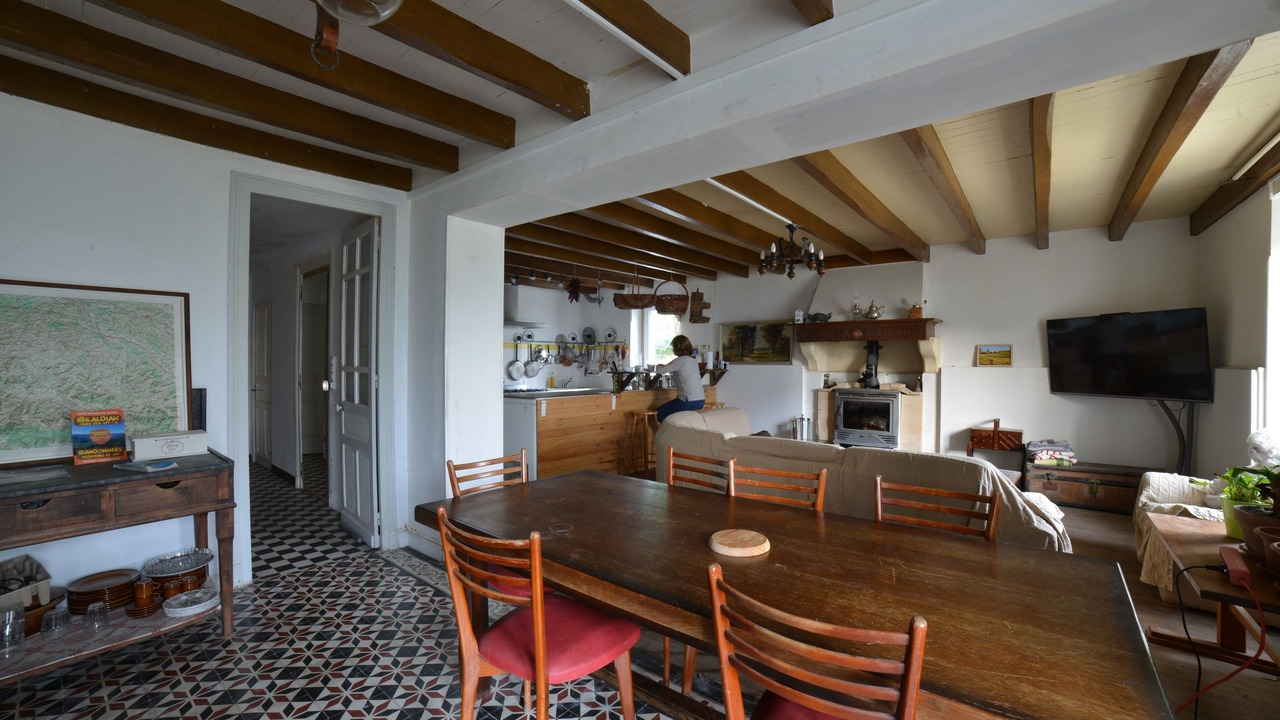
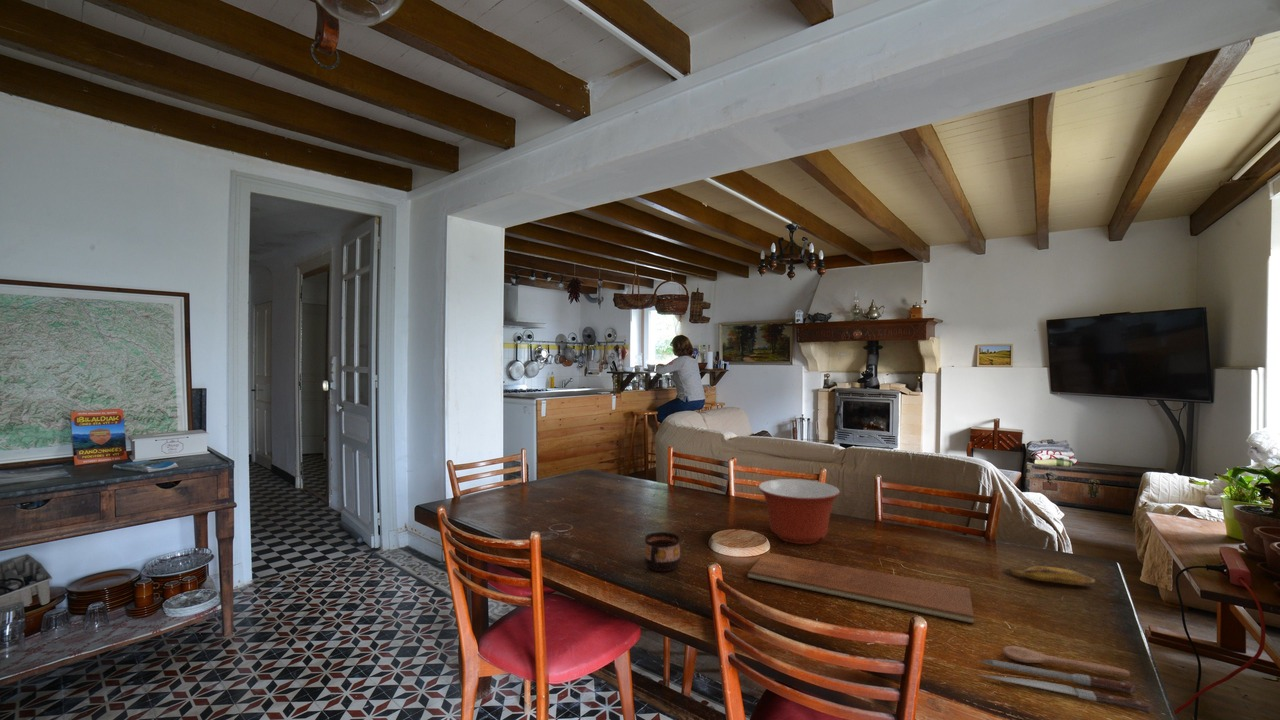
+ banana [1003,565,1097,587]
+ mixing bowl [757,478,841,545]
+ cup [644,531,681,572]
+ chopping board [747,551,975,624]
+ spoon [978,645,1153,713]
